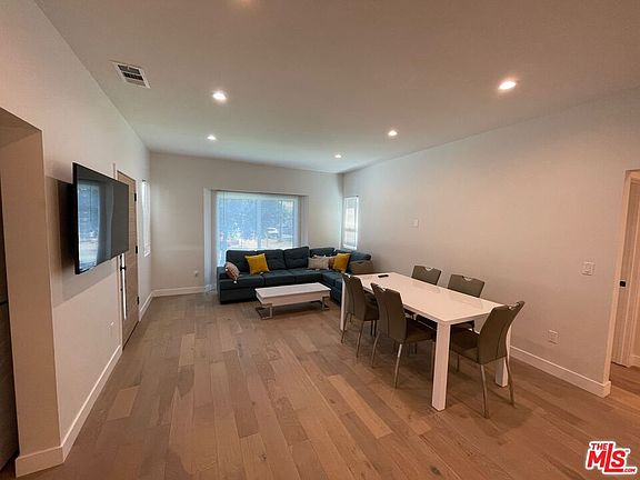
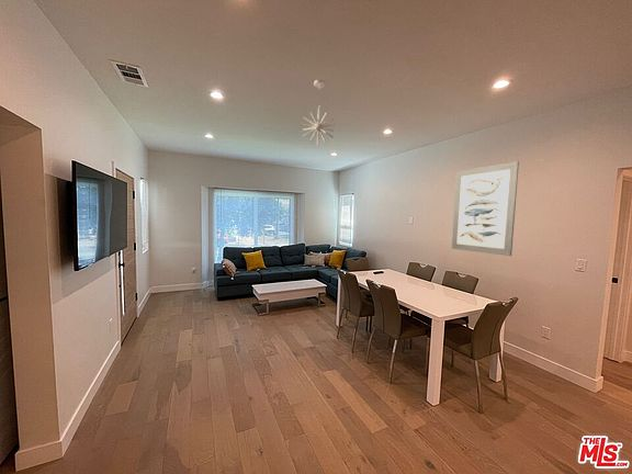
+ wall art [451,160,520,257]
+ pendant light [301,79,336,147]
